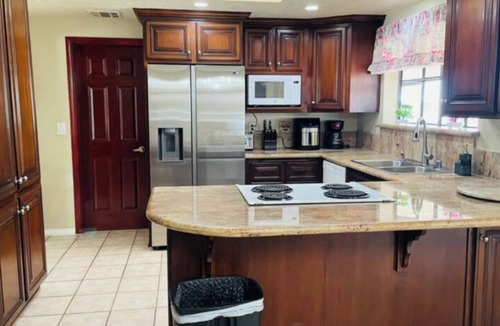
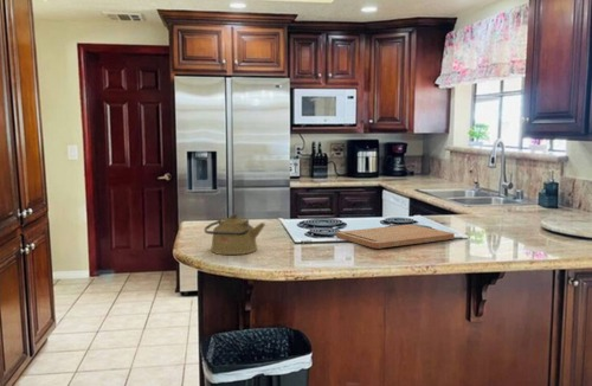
+ kettle [204,212,266,256]
+ cutting board [335,224,456,250]
